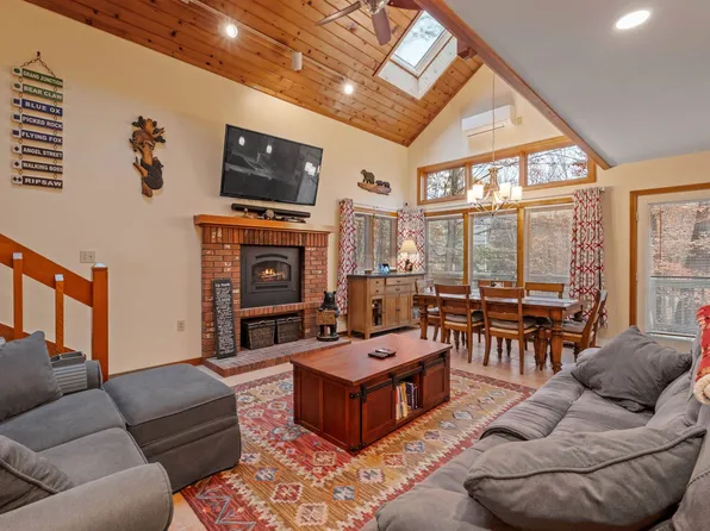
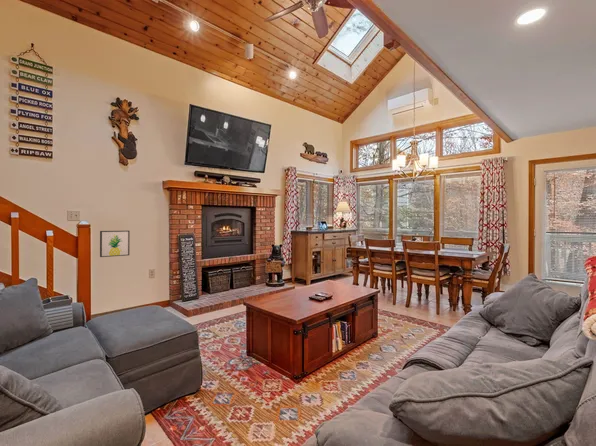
+ wall art [99,230,131,258]
